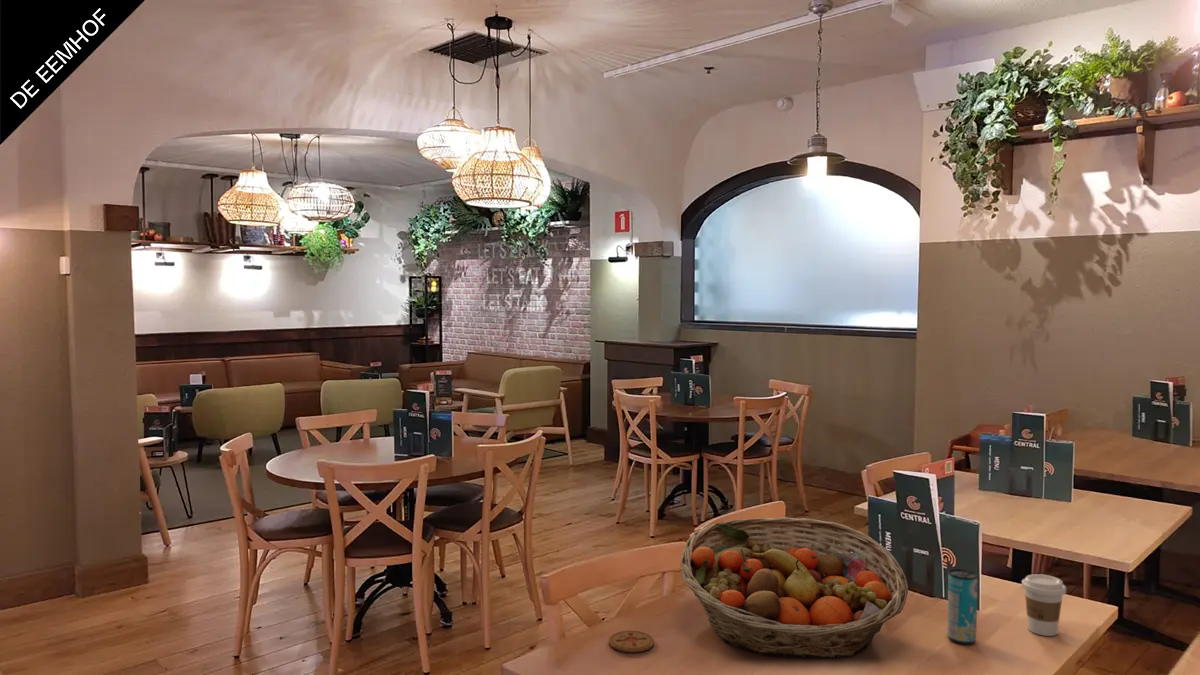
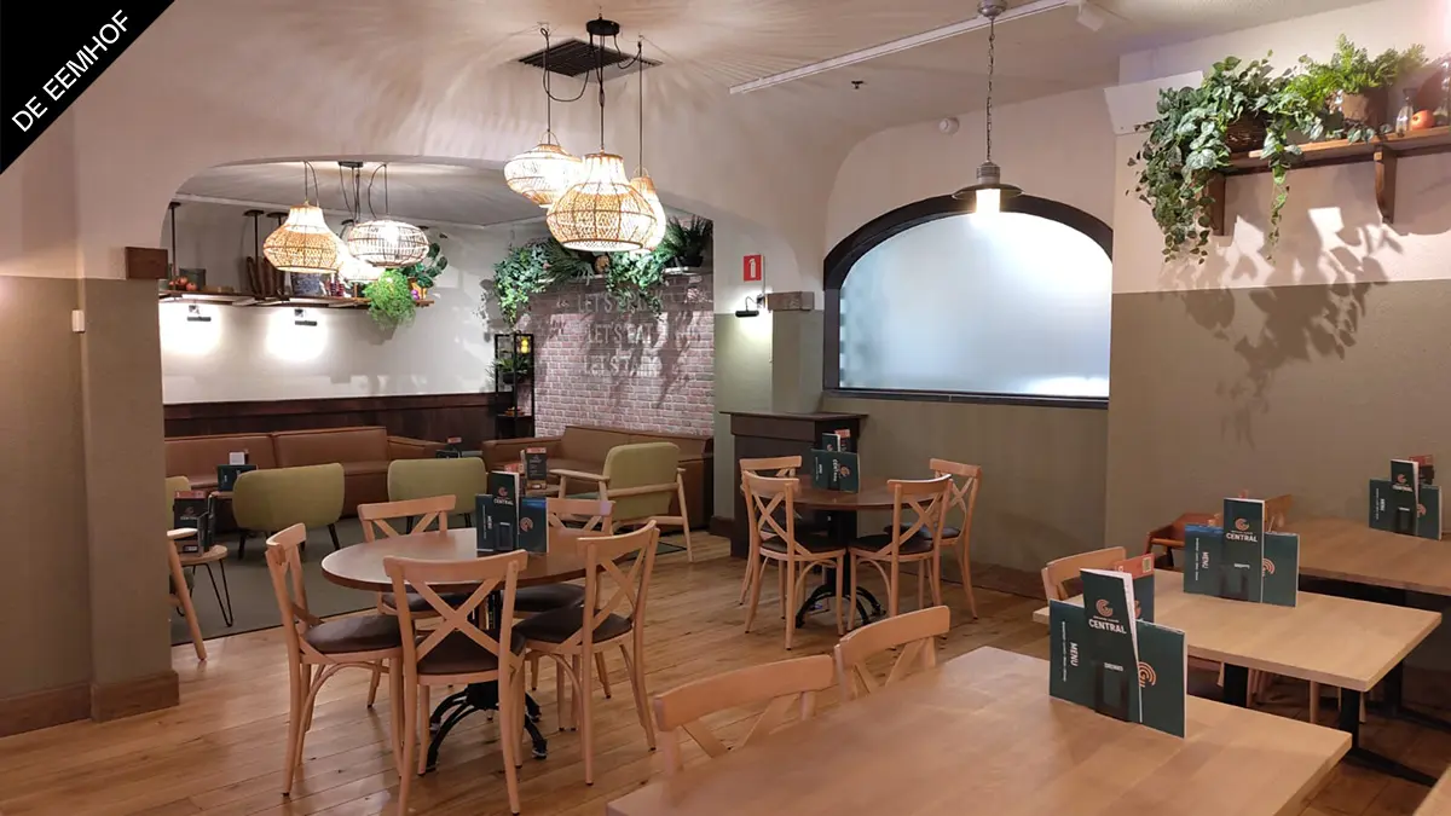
- fruit basket [680,516,909,659]
- coaster [608,630,655,653]
- beverage can [946,568,979,645]
- coffee cup [1021,573,1067,637]
